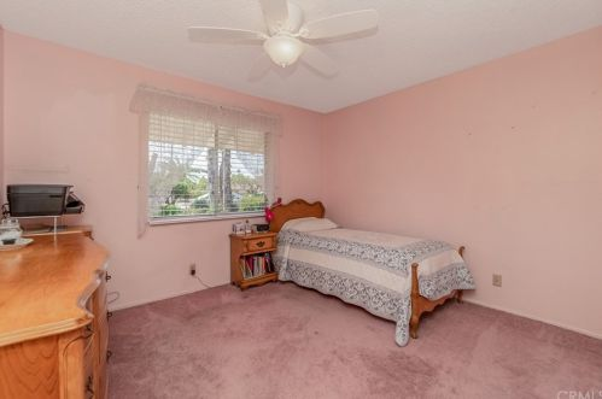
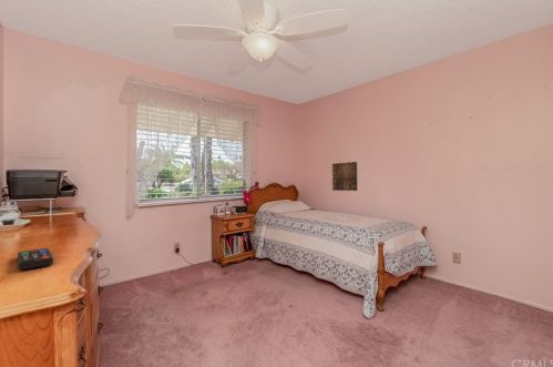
+ remote control [17,247,54,271]
+ wall art [331,161,358,192]
